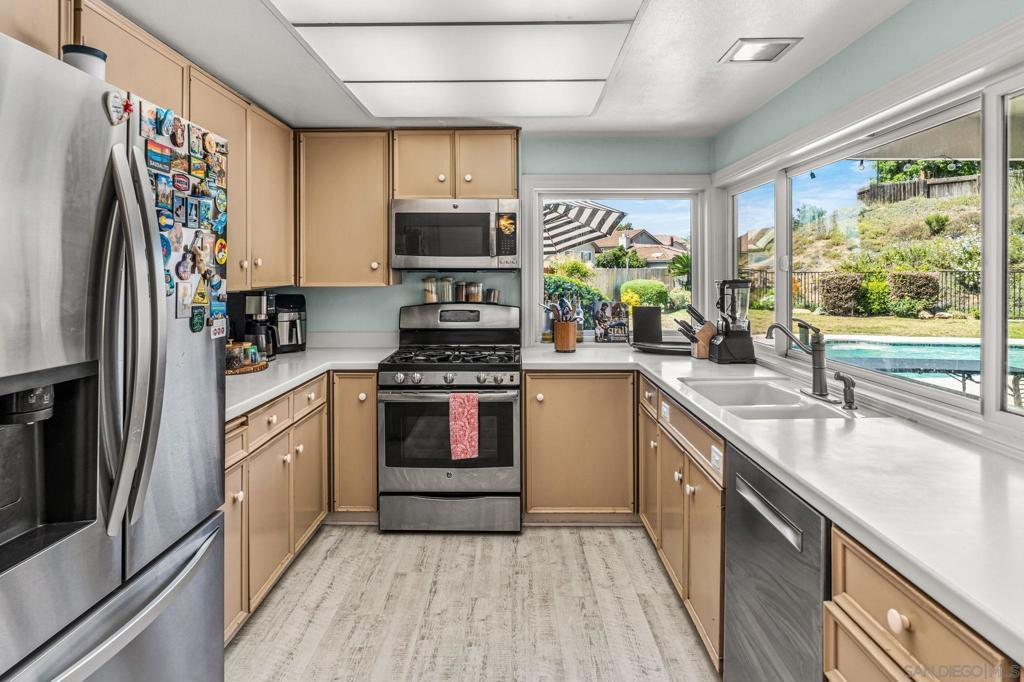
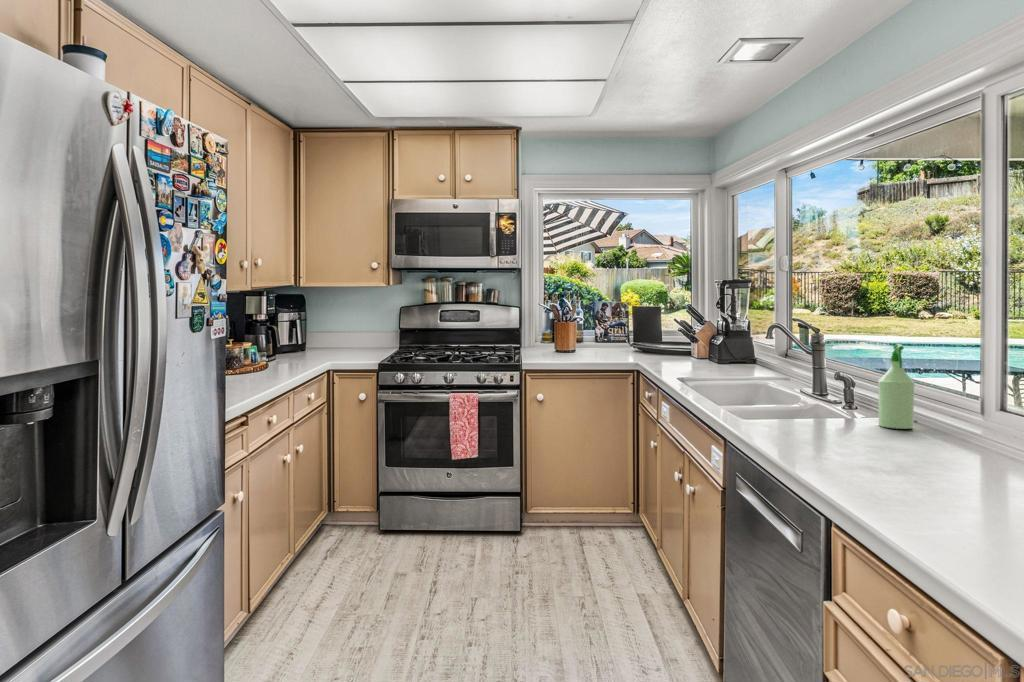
+ spray bottle [877,343,916,430]
